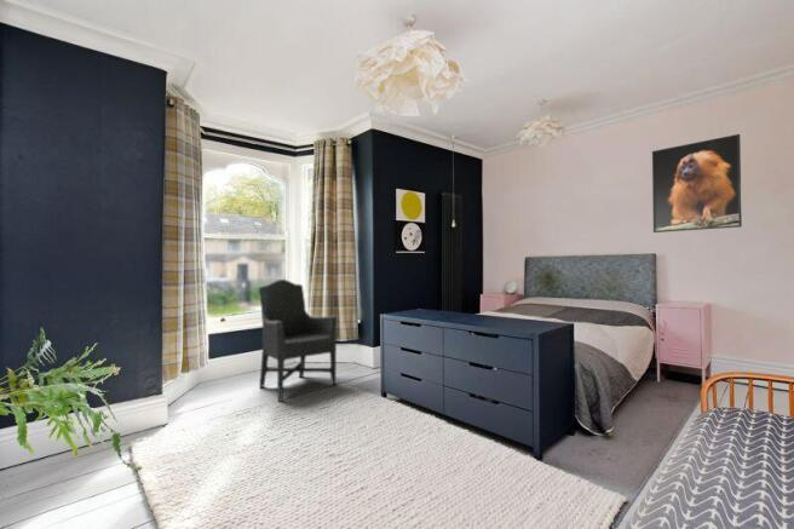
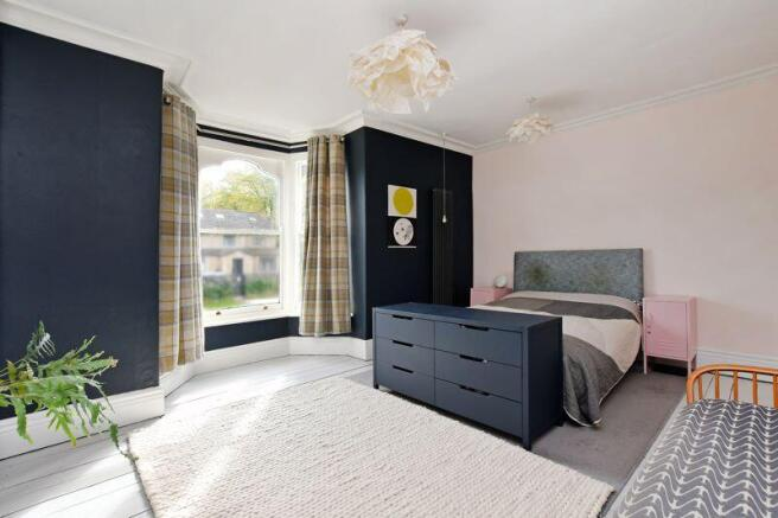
- chair [258,278,339,403]
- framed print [651,133,743,234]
